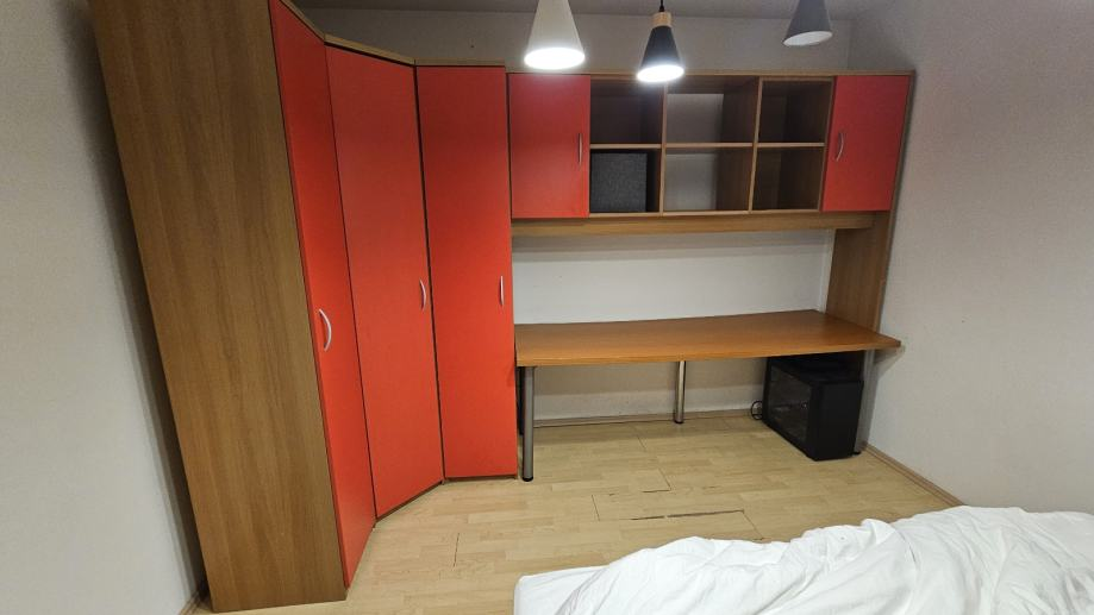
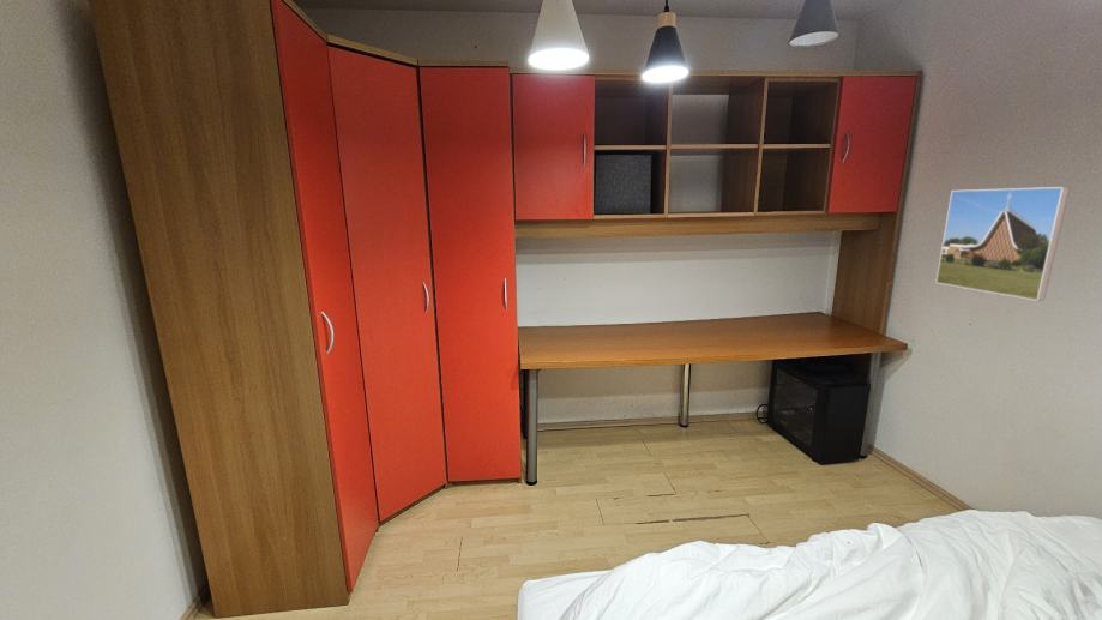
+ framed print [934,186,1071,302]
